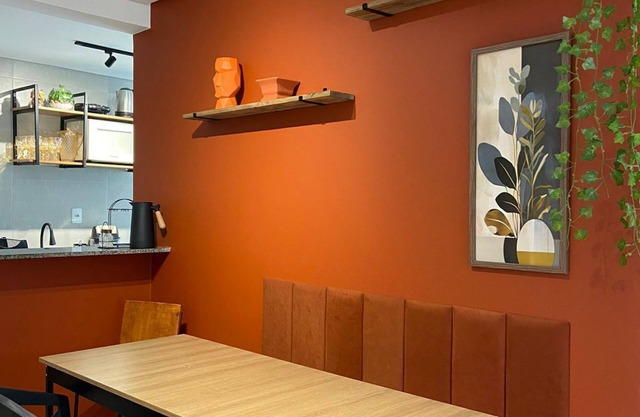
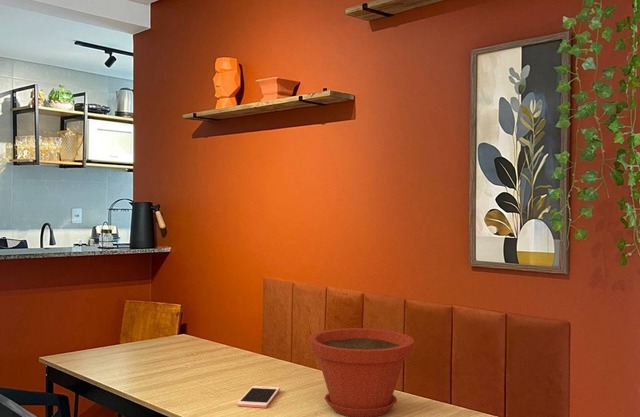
+ plant pot [308,327,415,417]
+ cell phone [236,385,281,409]
